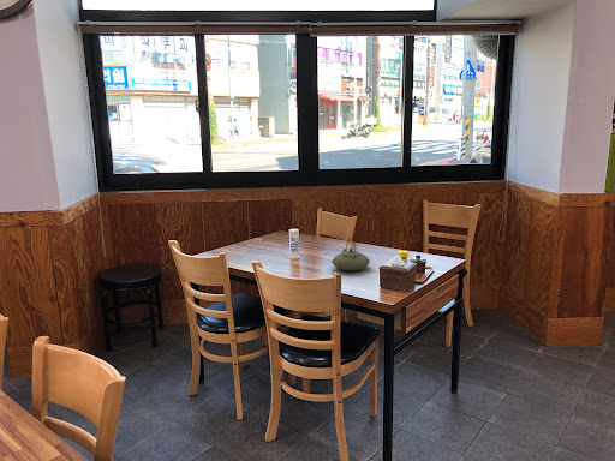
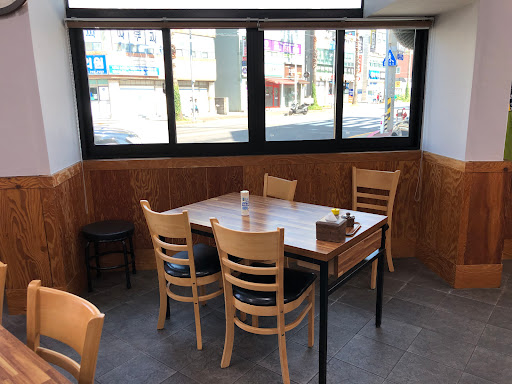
- teapot [330,237,371,273]
